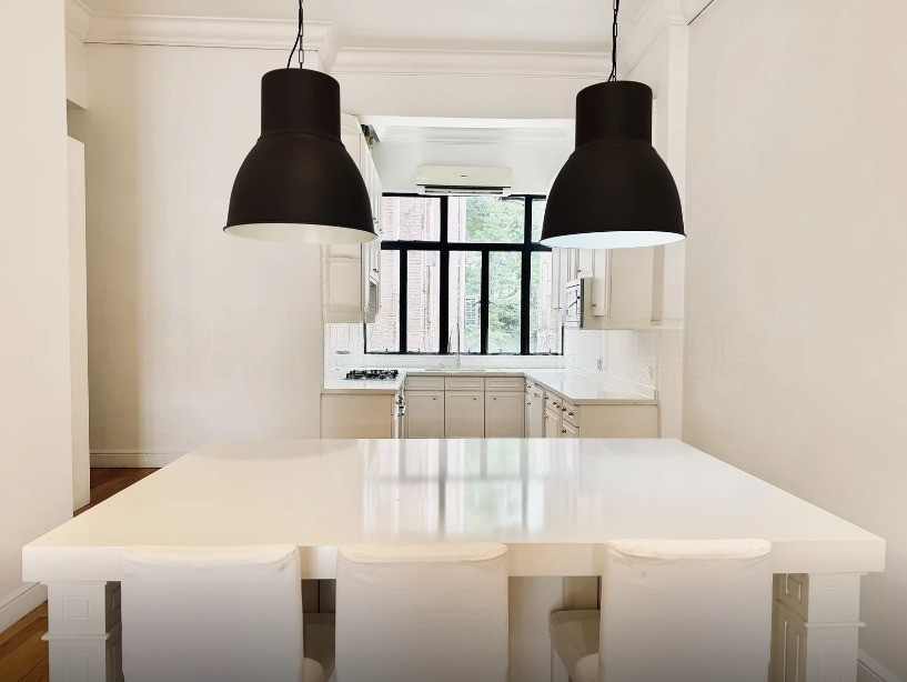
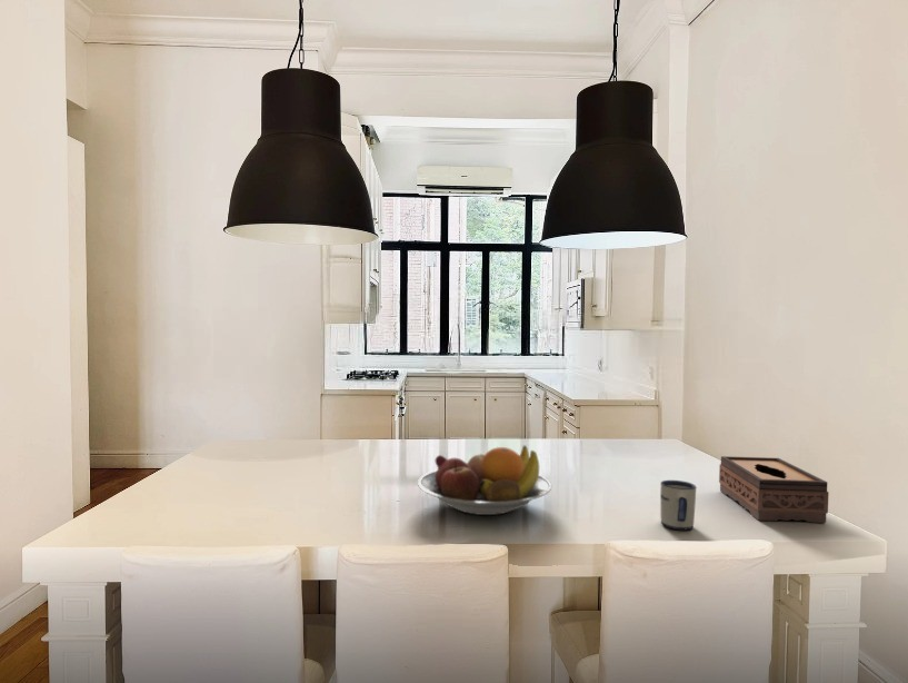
+ fruit bowl [417,445,552,516]
+ mug [659,479,697,531]
+ tissue box [718,455,830,524]
